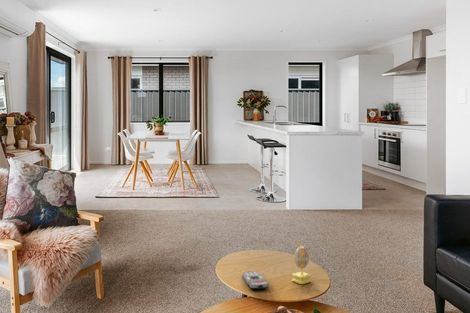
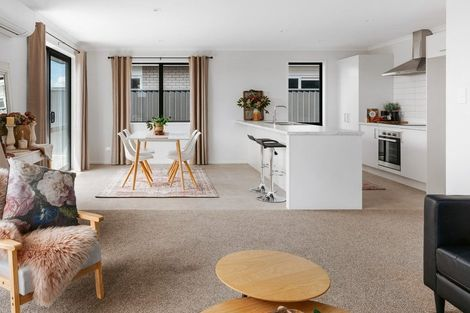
- decorative egg [291,242,312,285]
- remote control [242,270,270,290]
